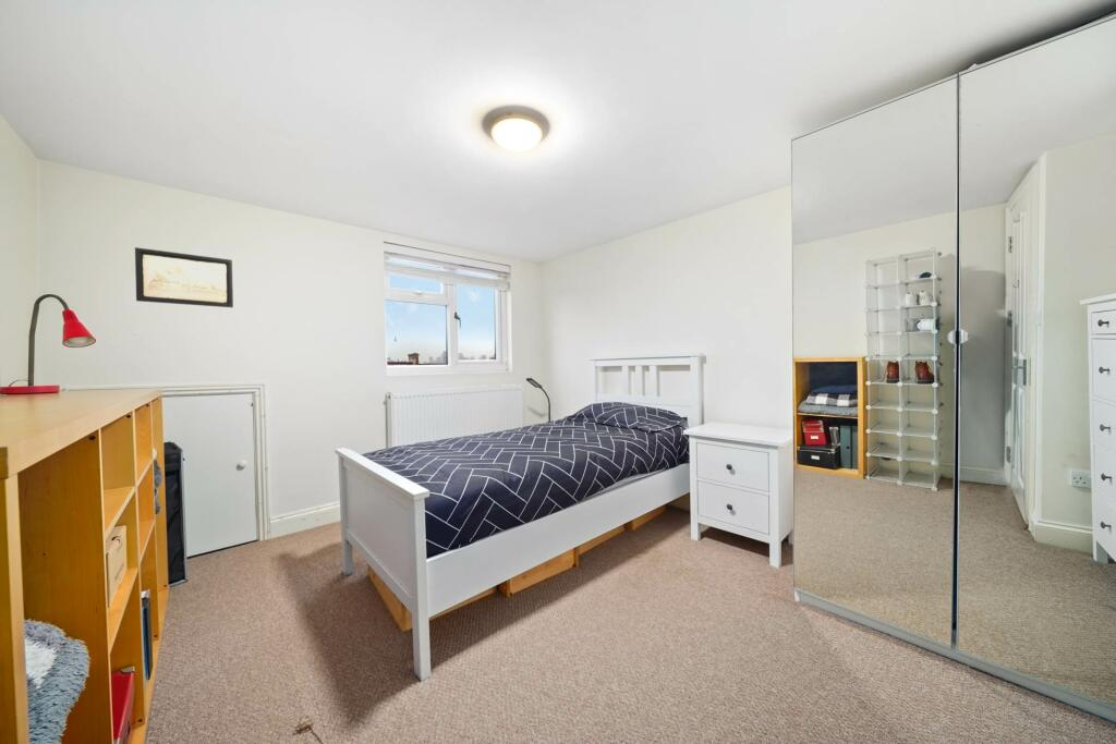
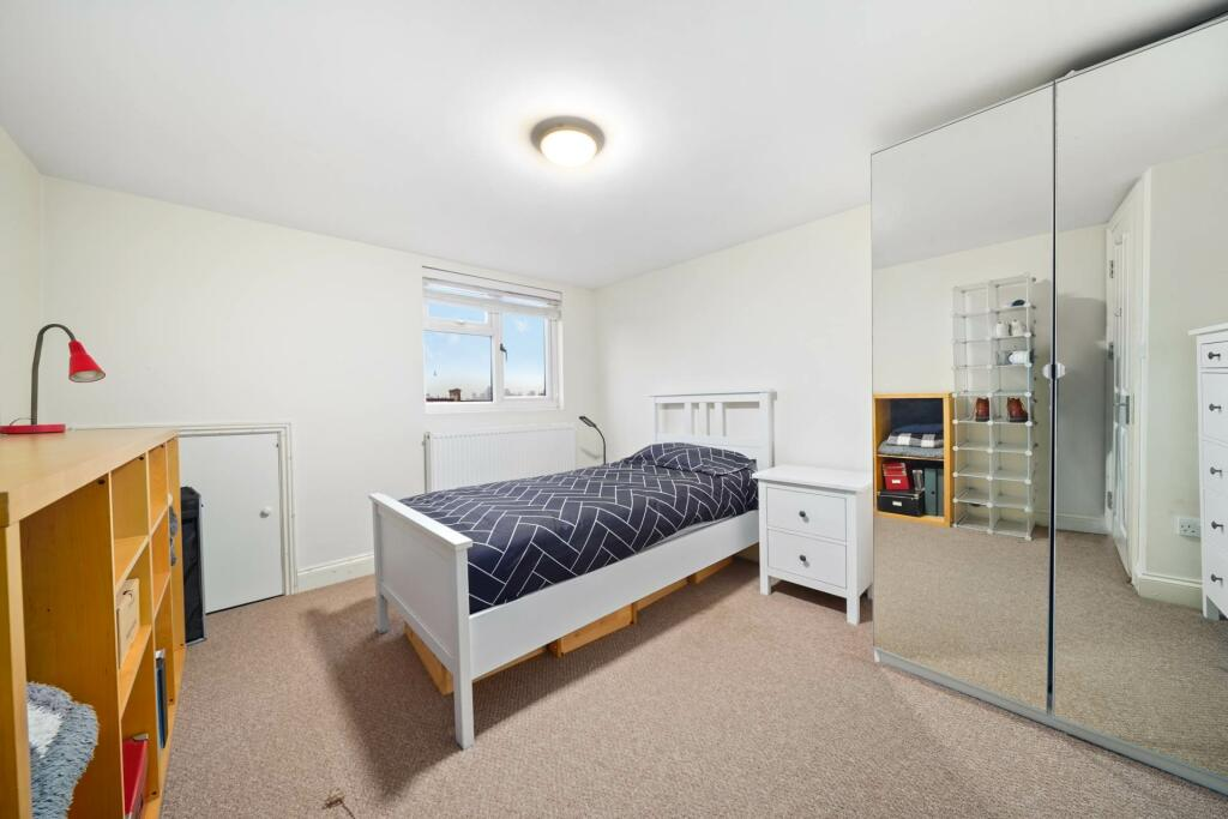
- wall art [134,246,234,308]
